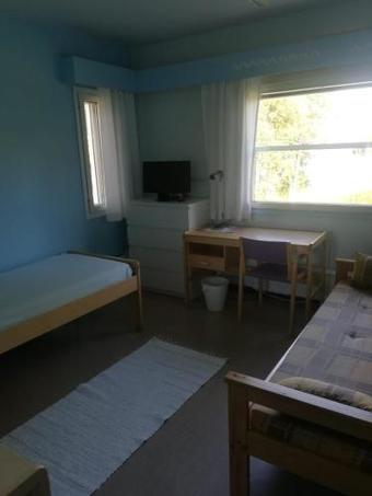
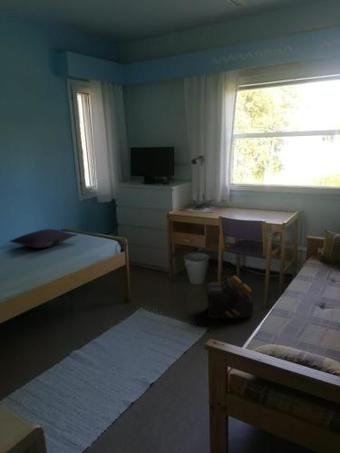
+ pillow [8,228,78,249]
+ backpack [204,275,254,319]
